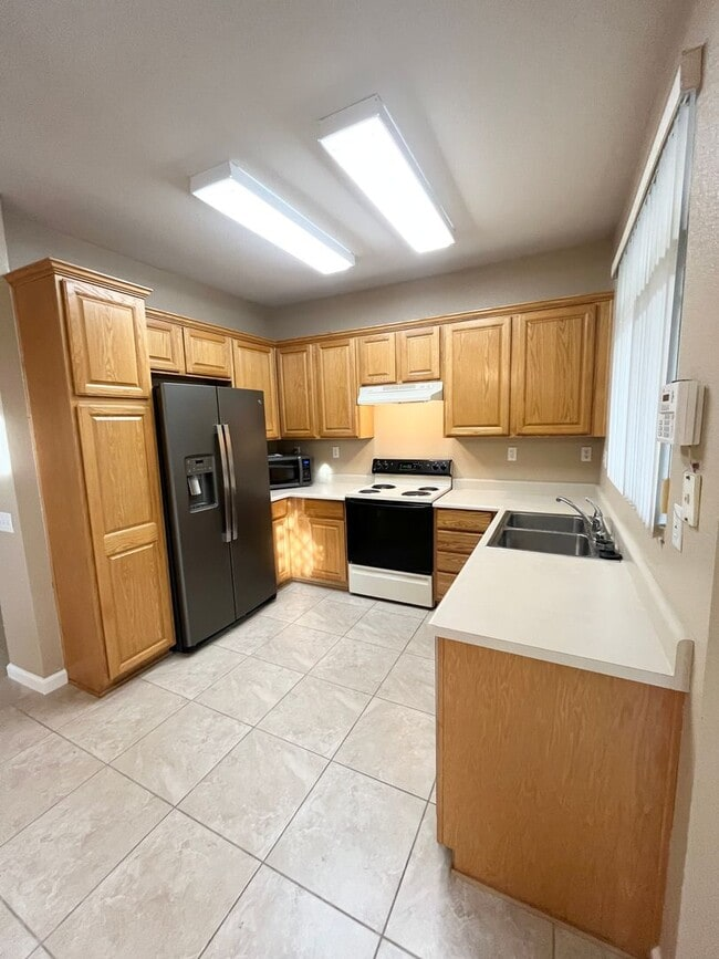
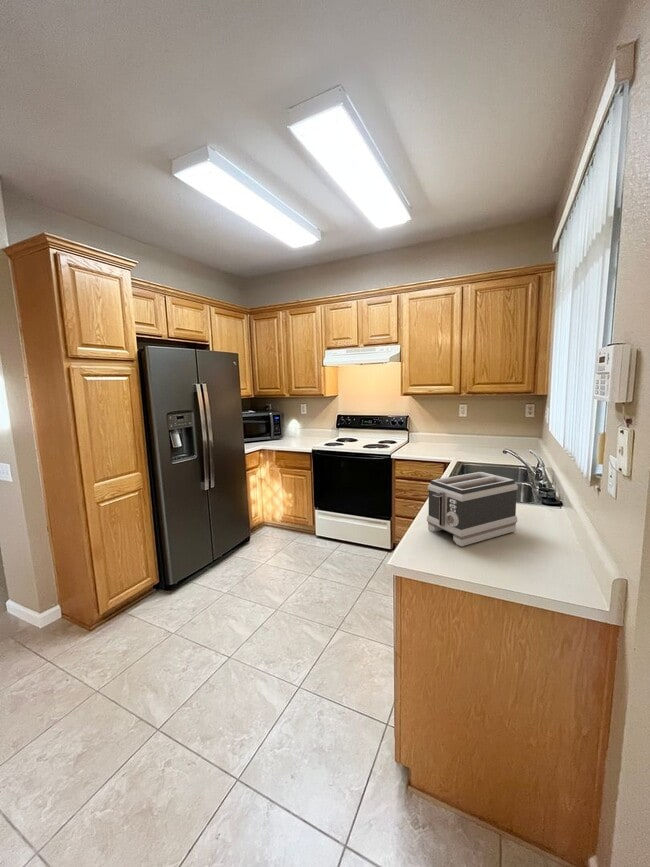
+ toaster [426,471,519,547]
